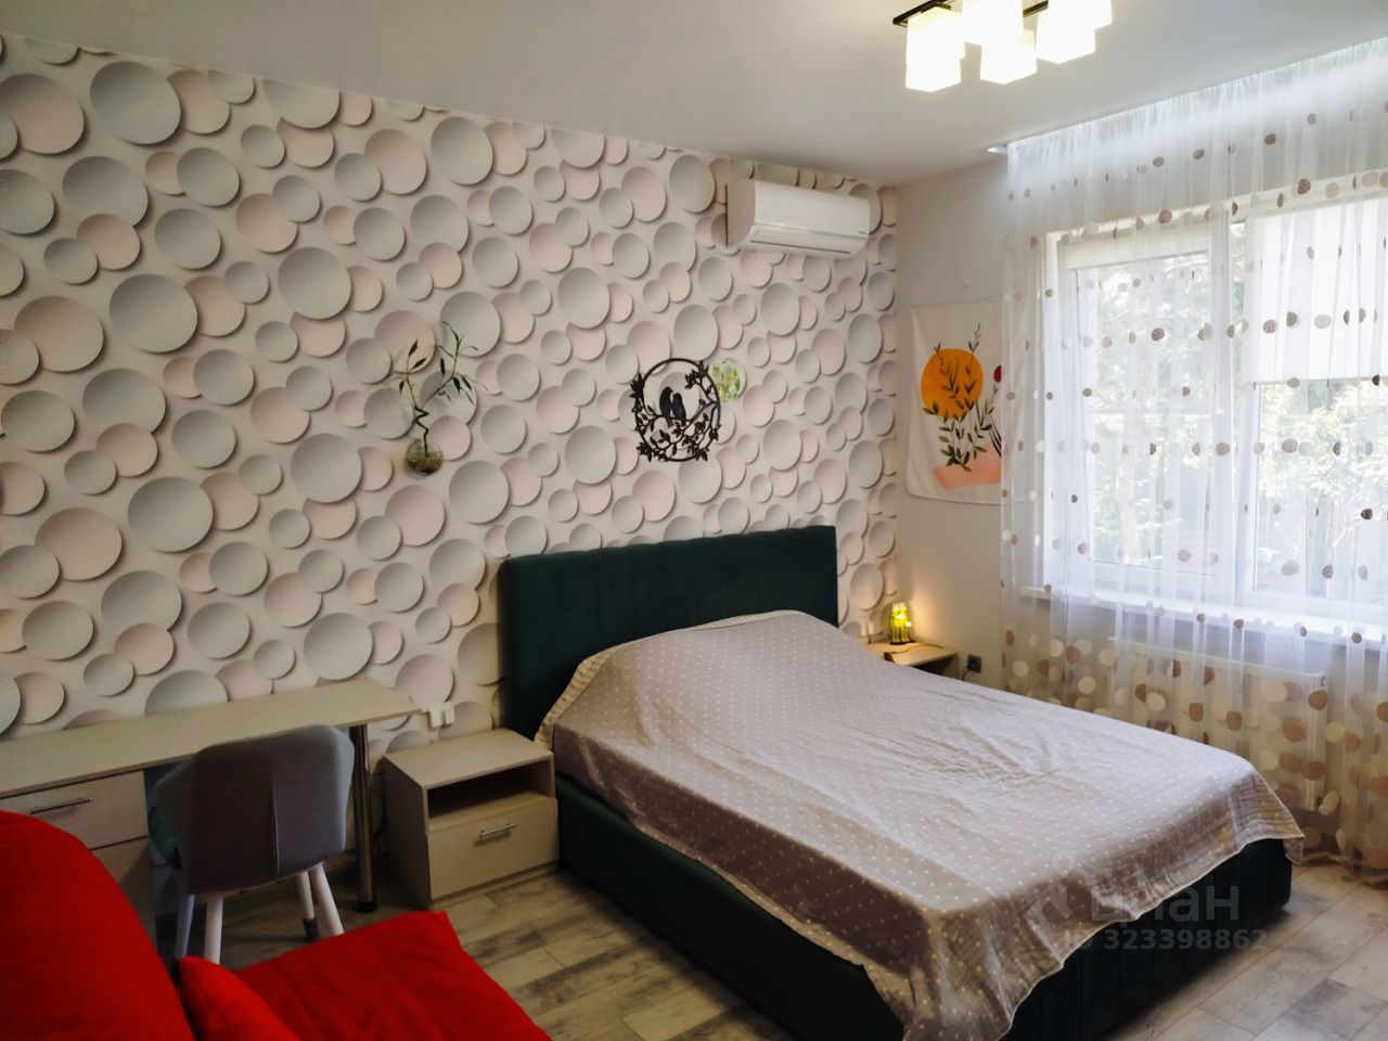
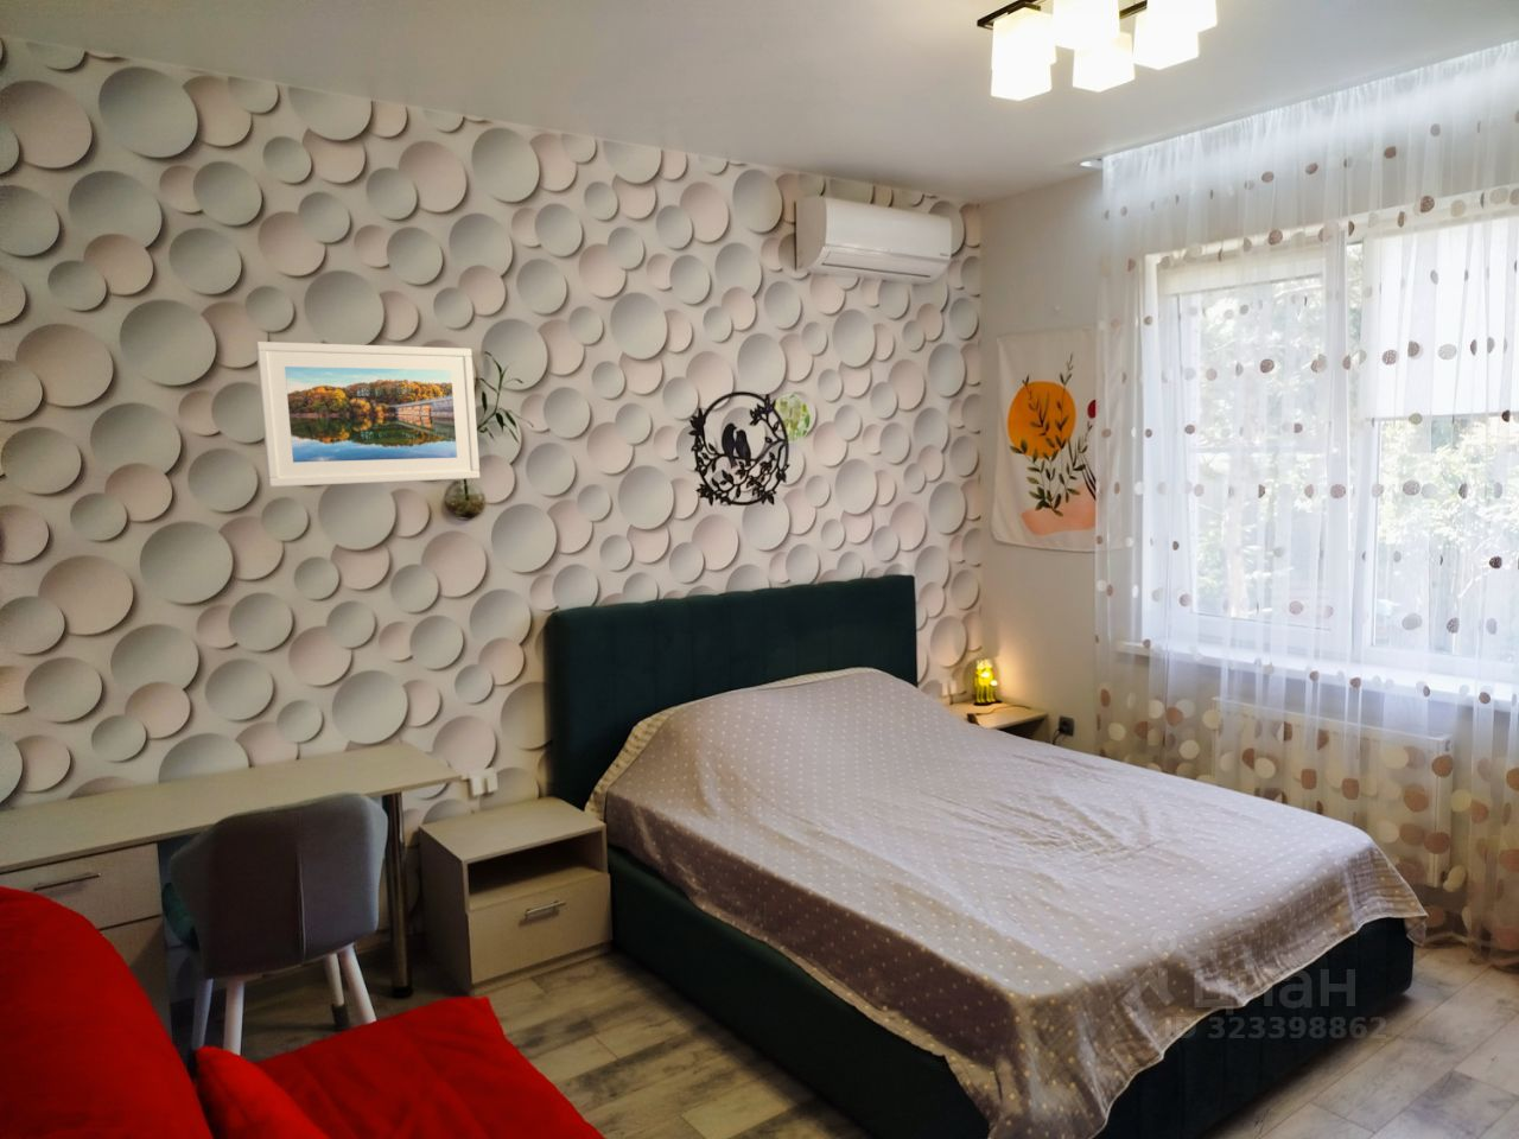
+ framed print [255,341,481,488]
